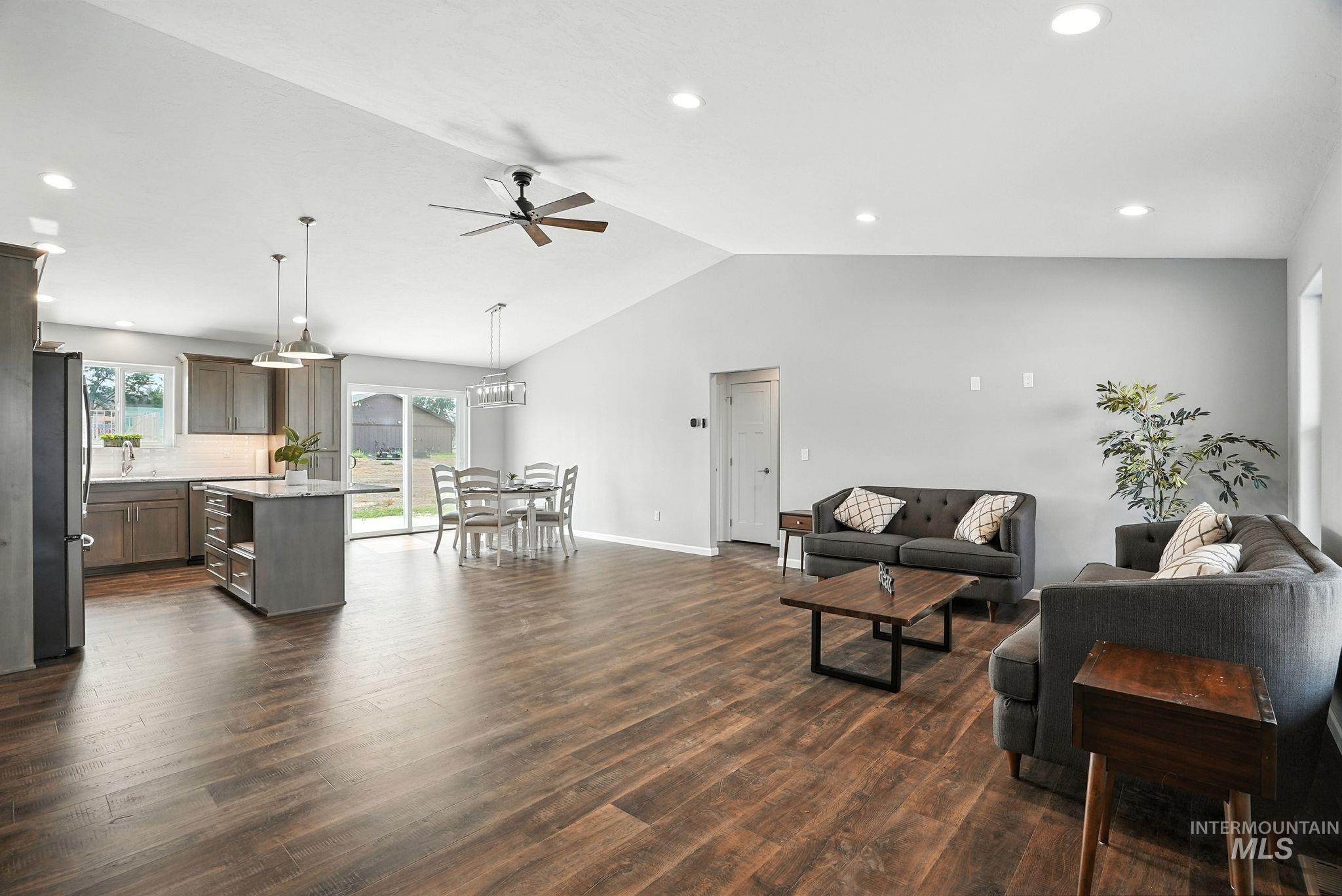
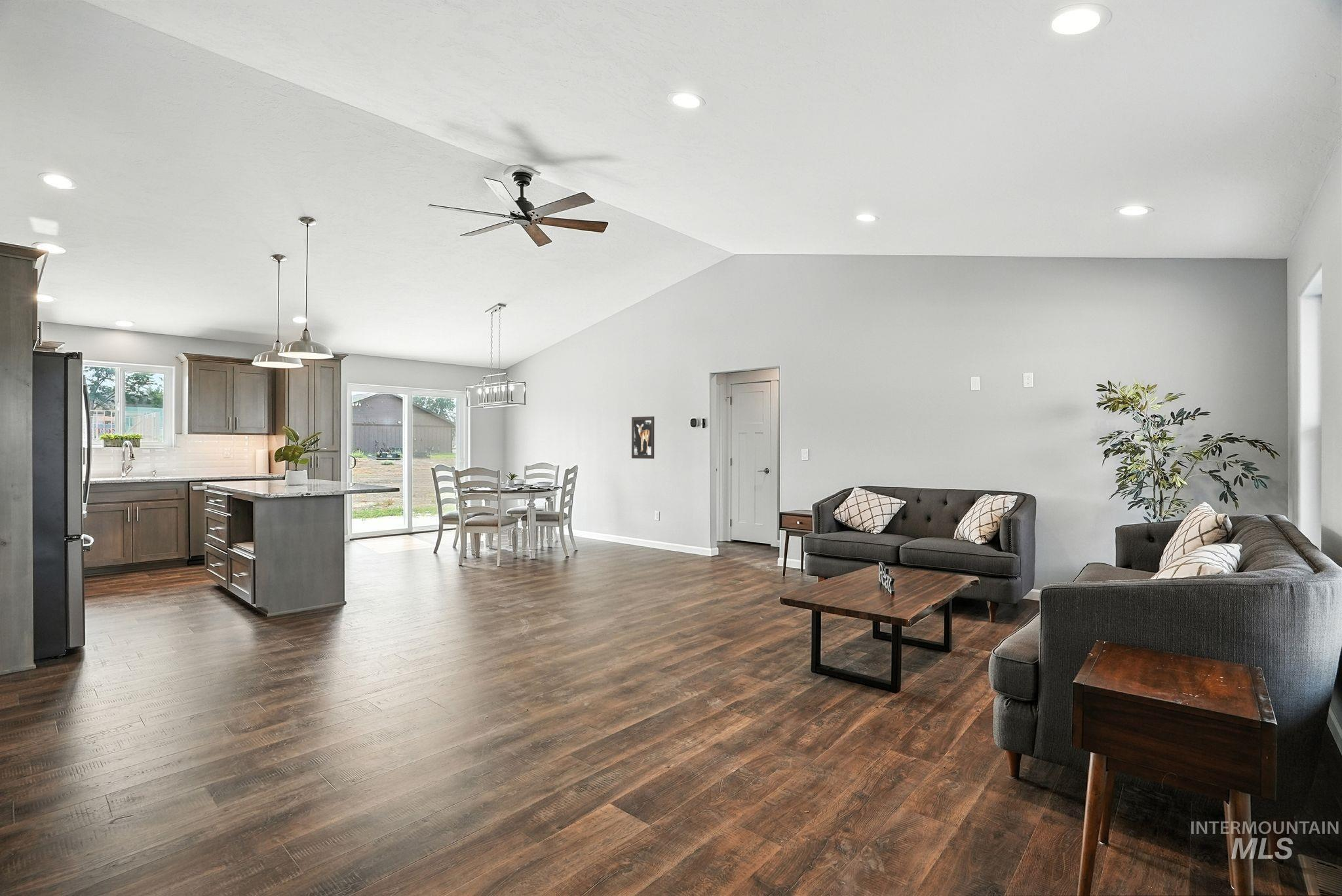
+ wall art [631,416,655,459]
